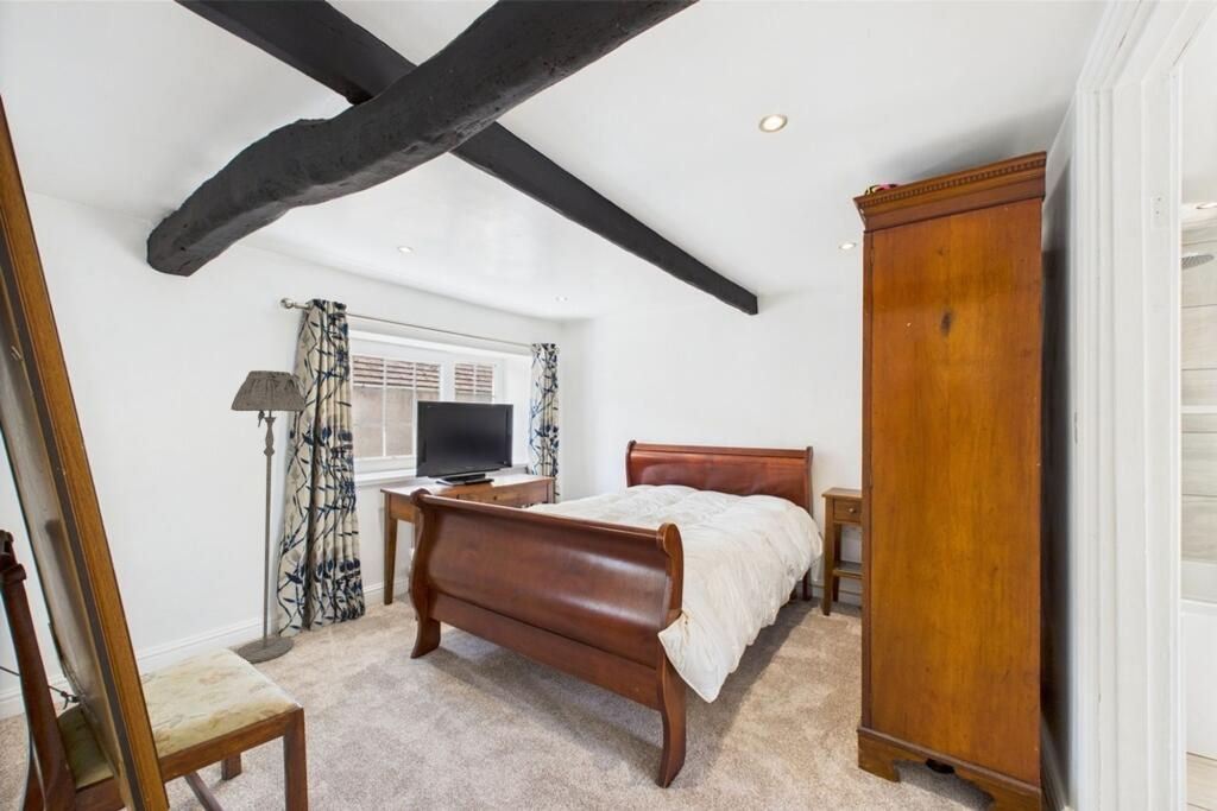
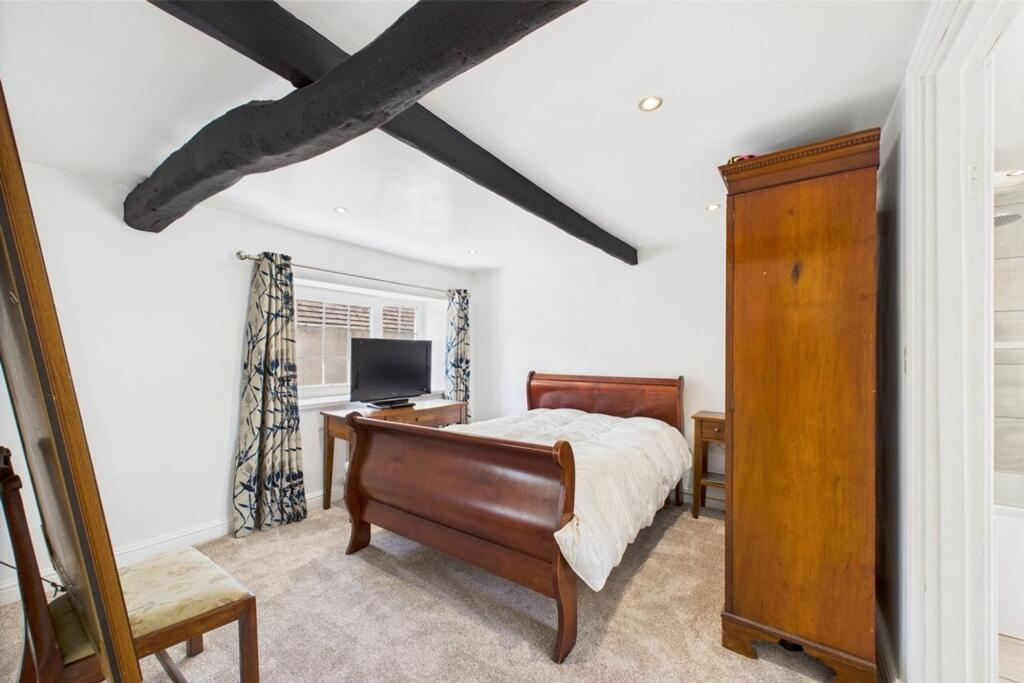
- floor lamp [229,369,308,664]
